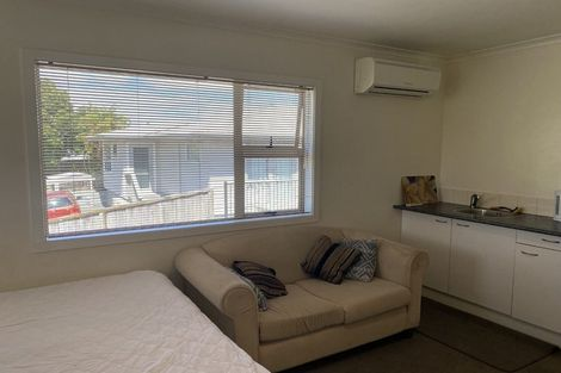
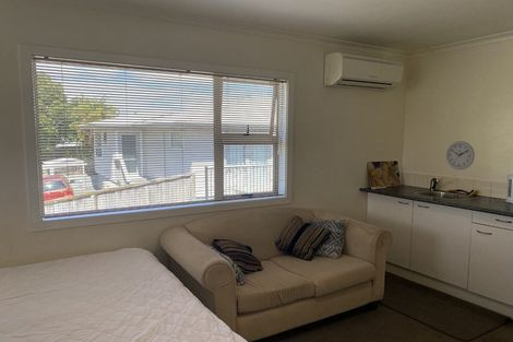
+ wall clock [445,140,476,170]
